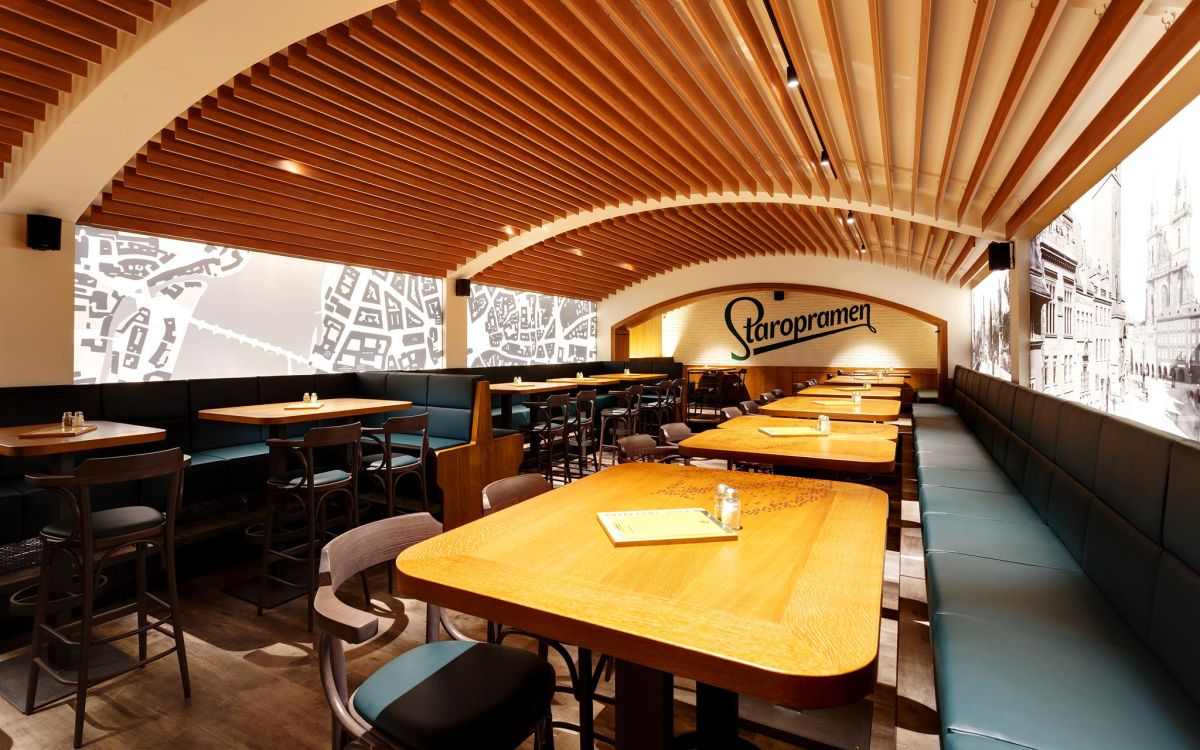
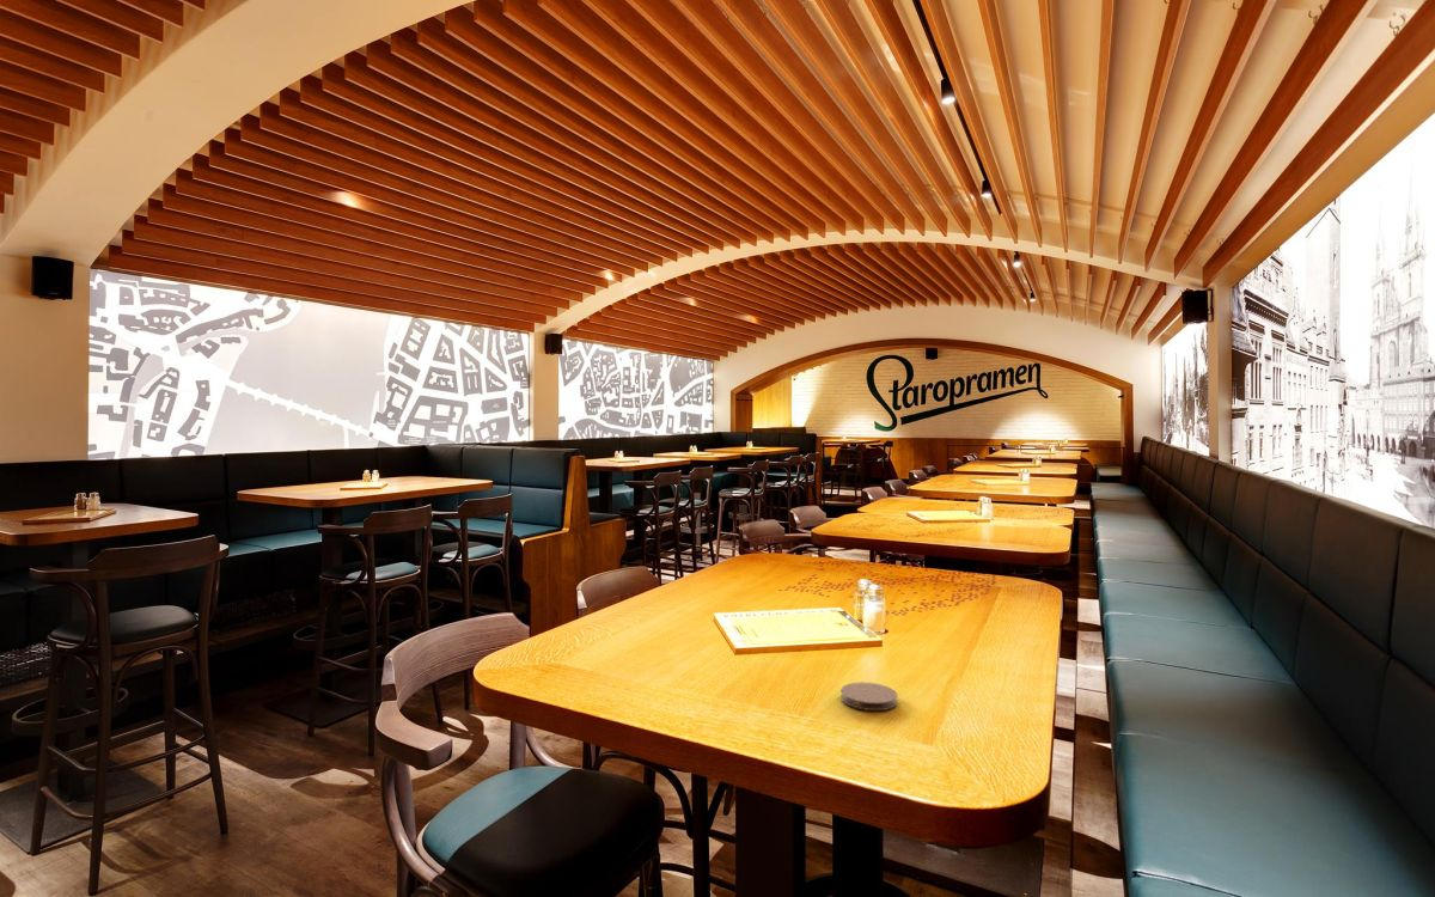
+ coaster [839,682,898,712]
